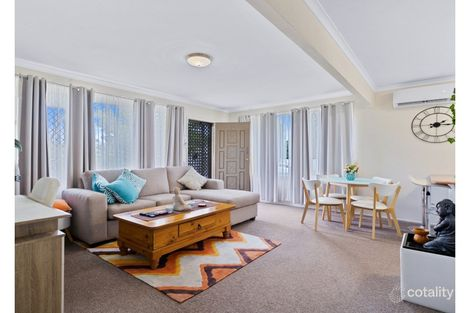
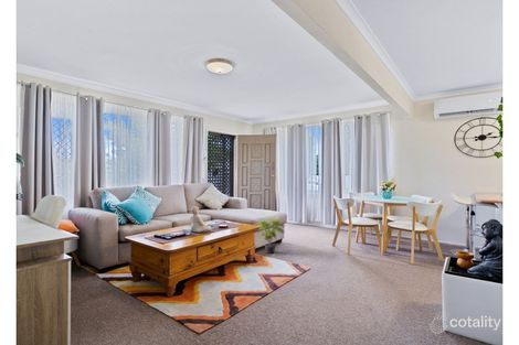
+ potted plant [258,215,286,255]
